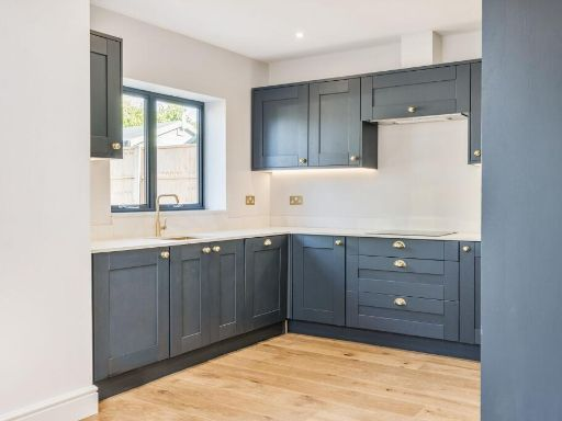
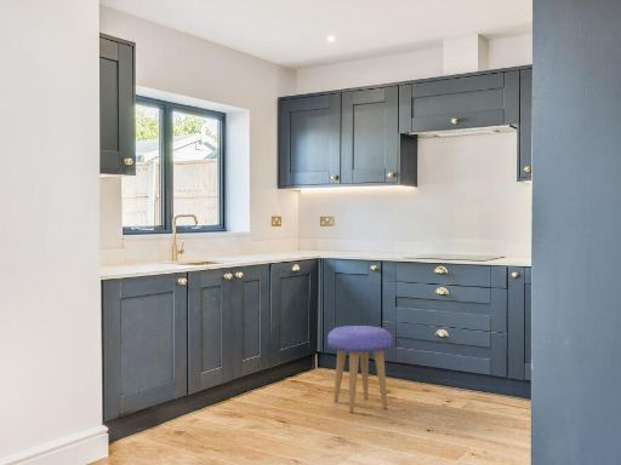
+ stool [326,325,393,413]
